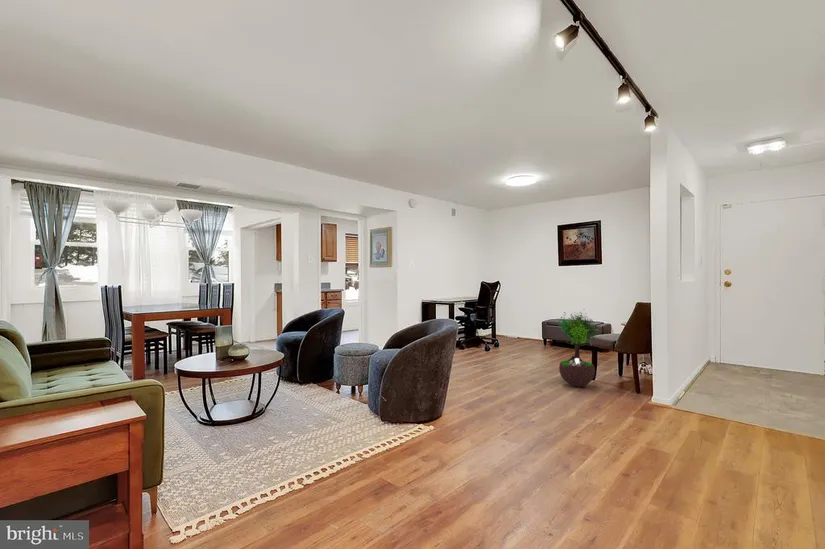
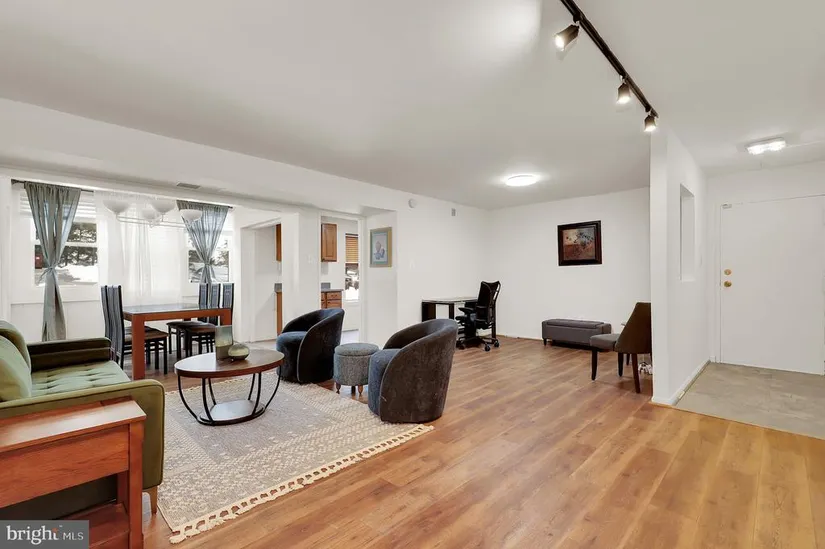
- potted tree [556,309,602,387]
